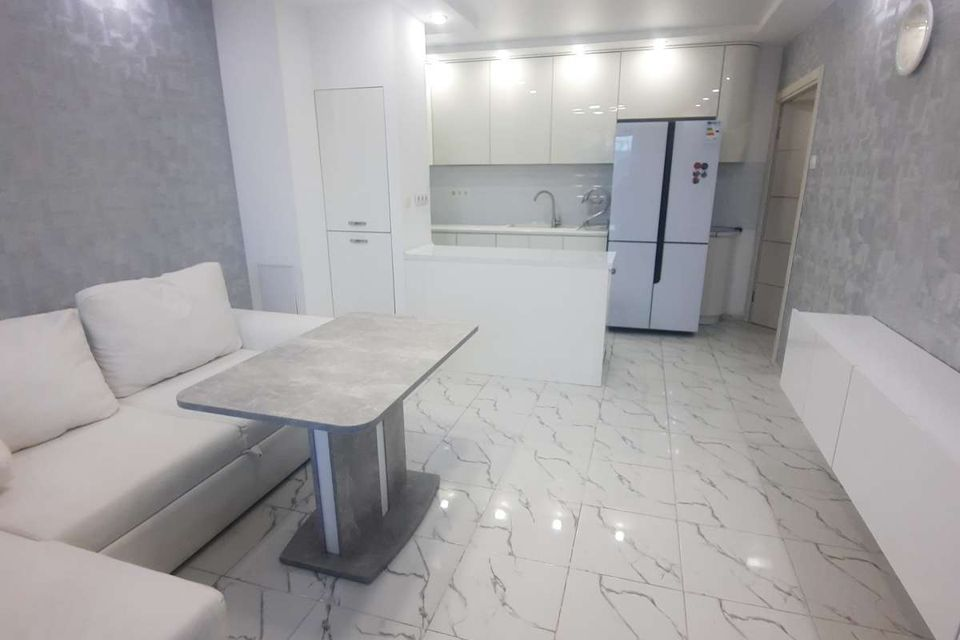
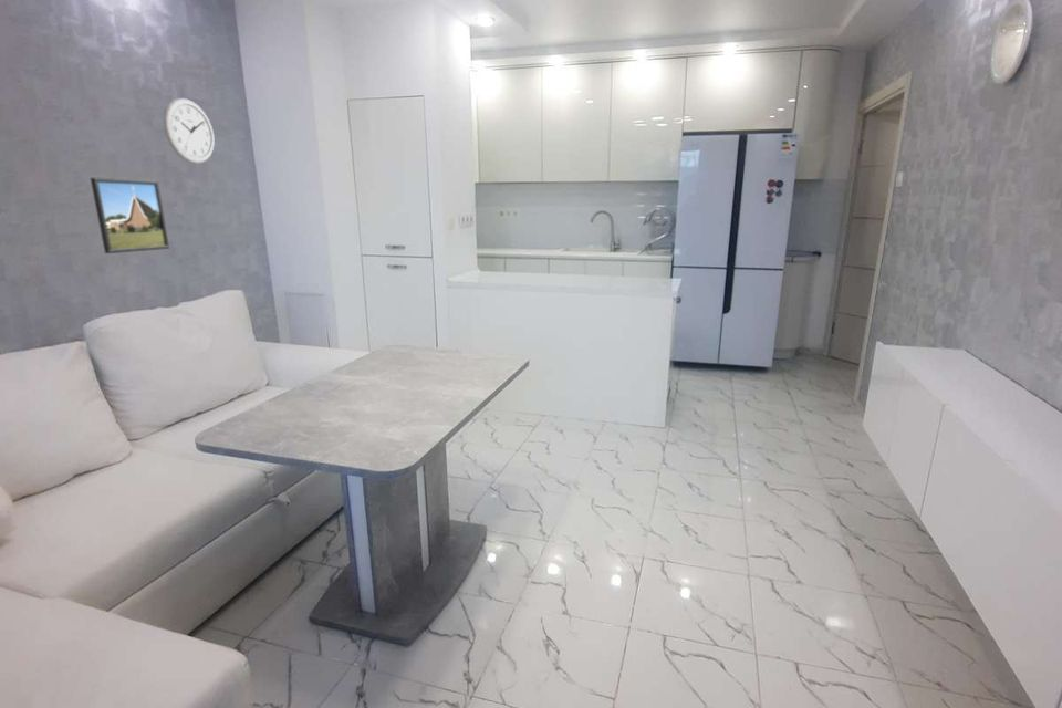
+ wall clock [163,97,216,165]
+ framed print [90,177,170,254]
